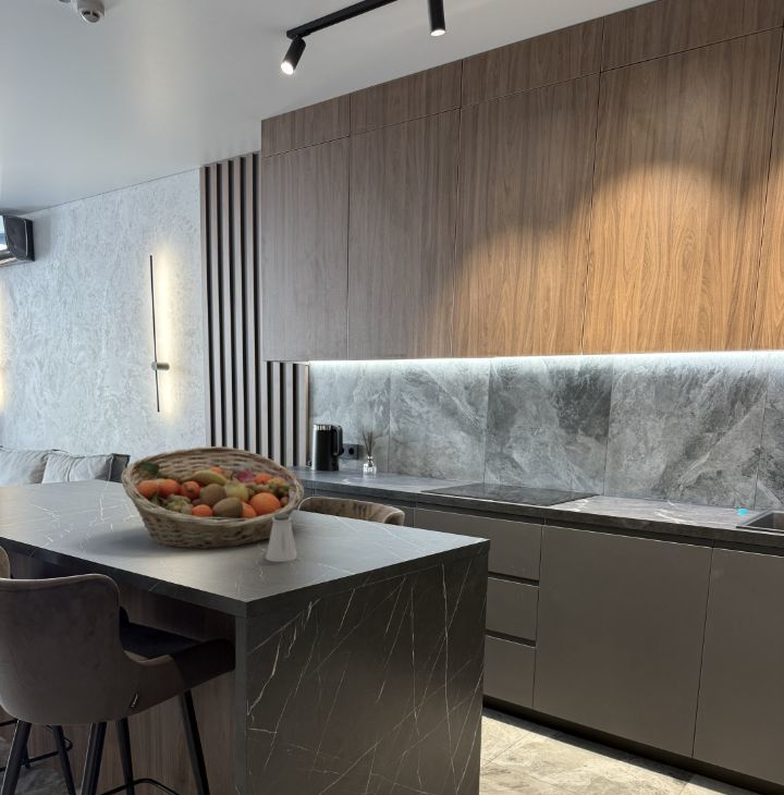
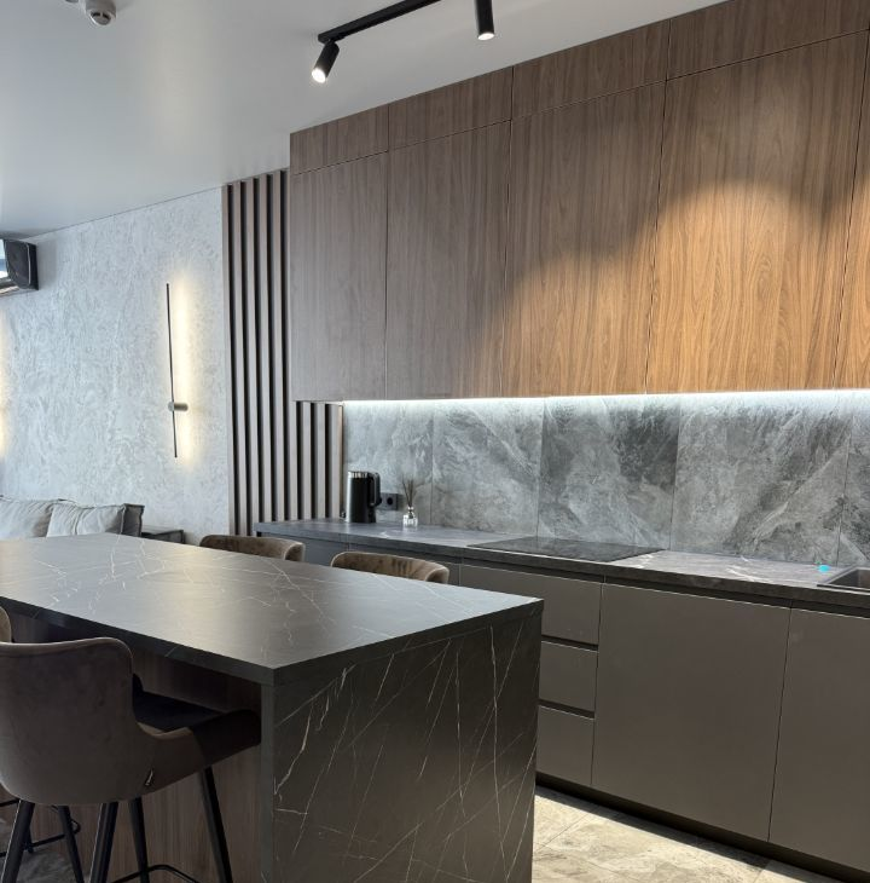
- fruit basket [120,445,306,550]
- saltshaker [265,513,298,563]
